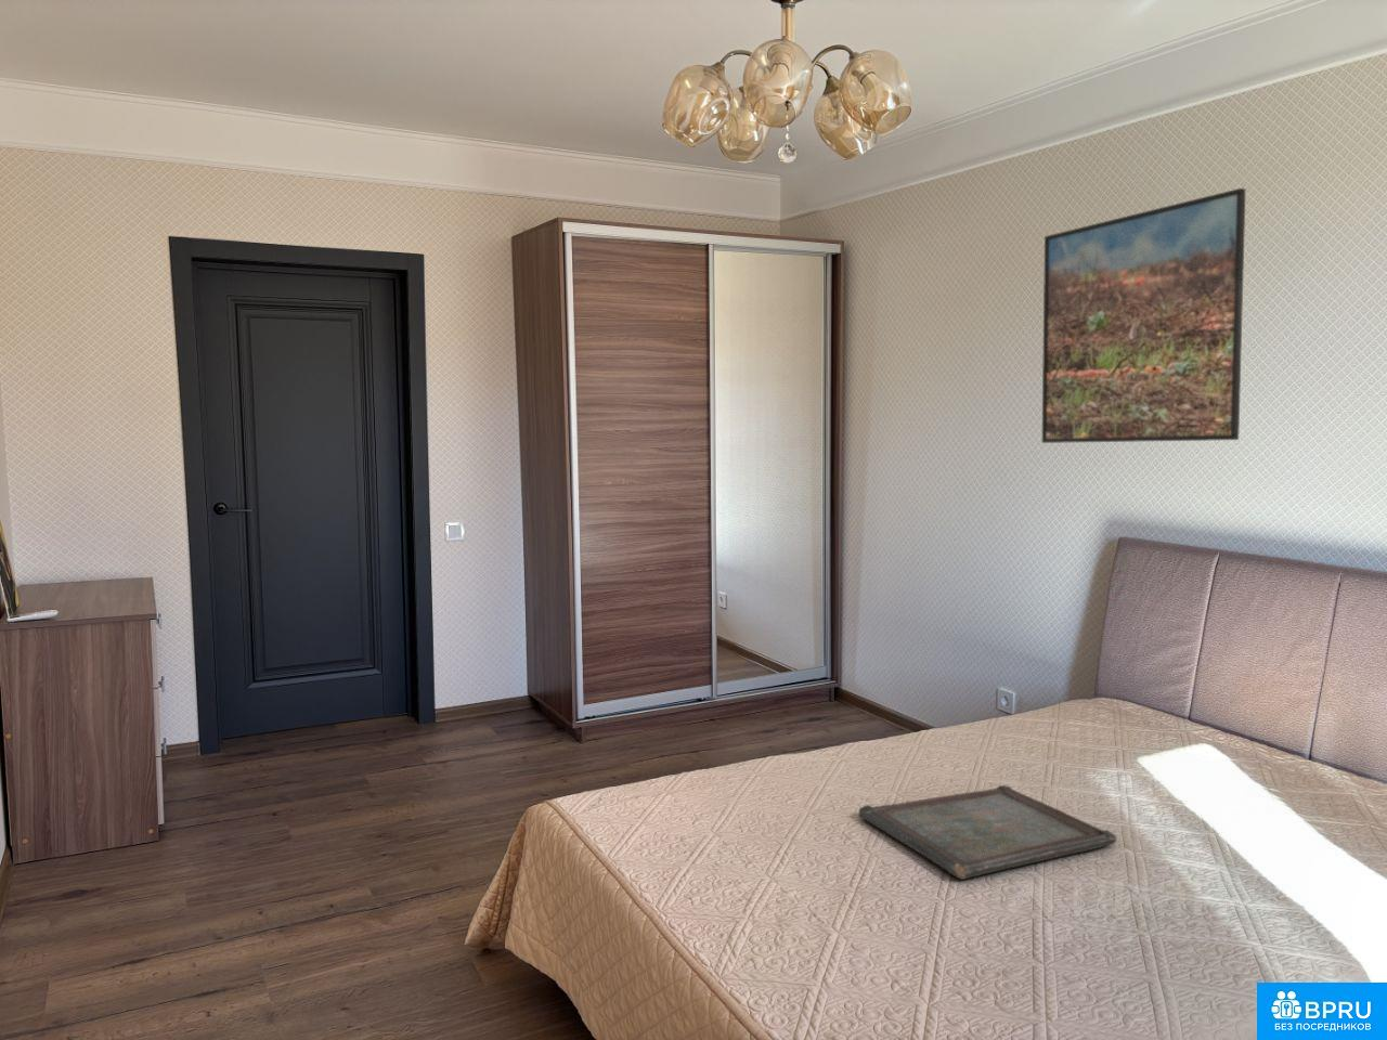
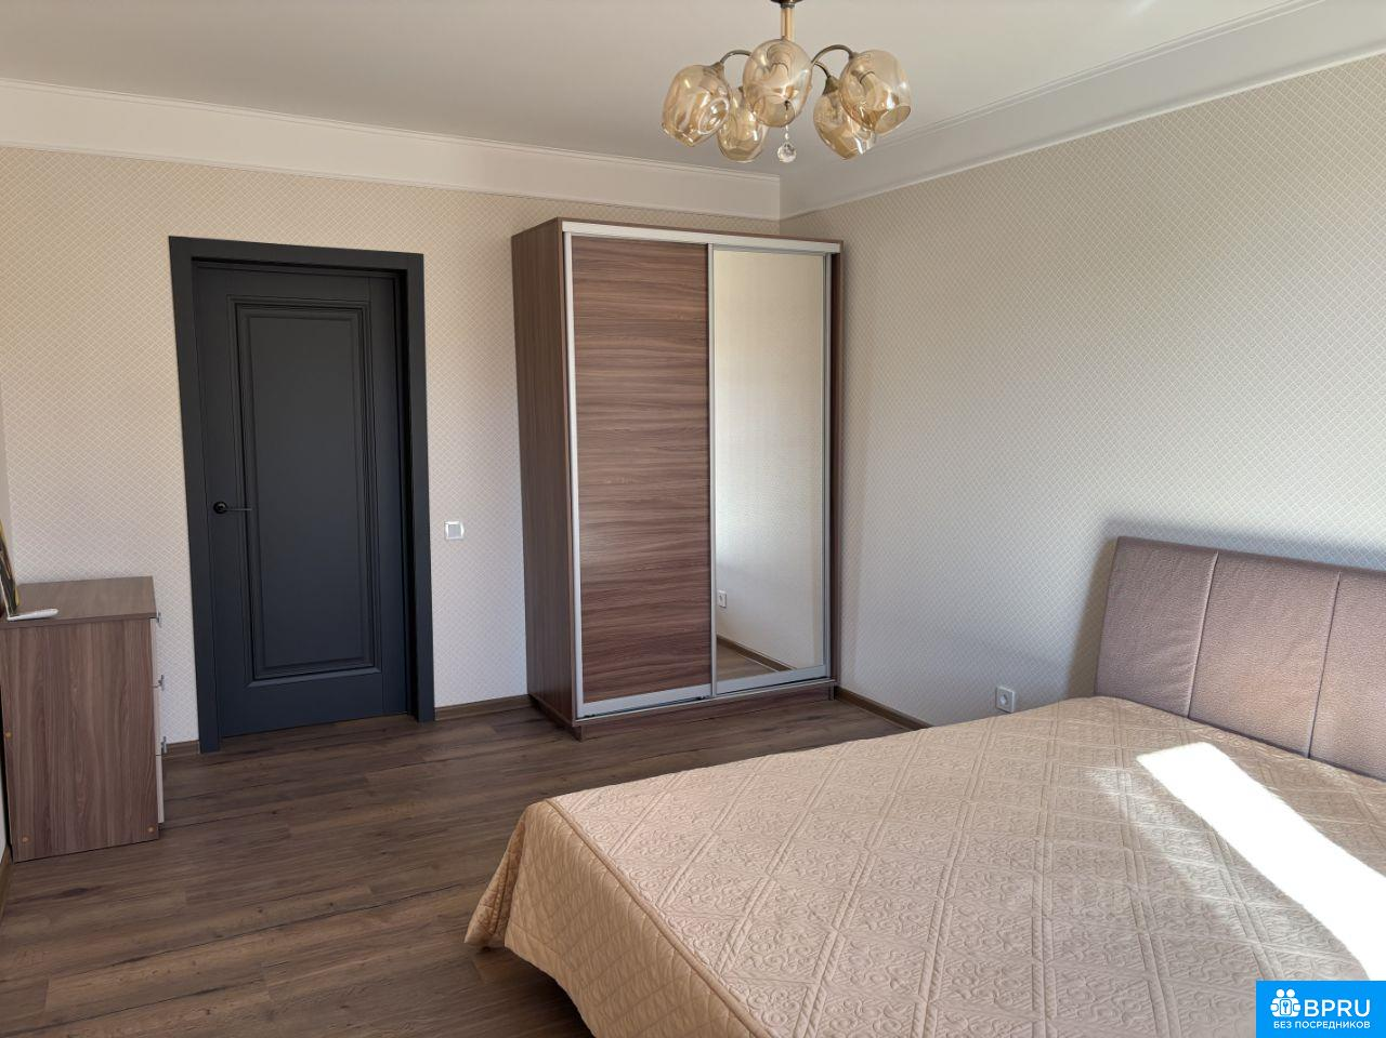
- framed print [1041,188,1246,445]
- serving tray [857,784,1118,881]
